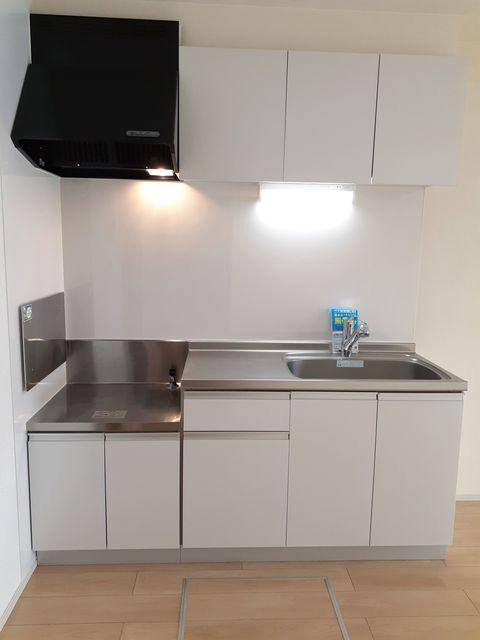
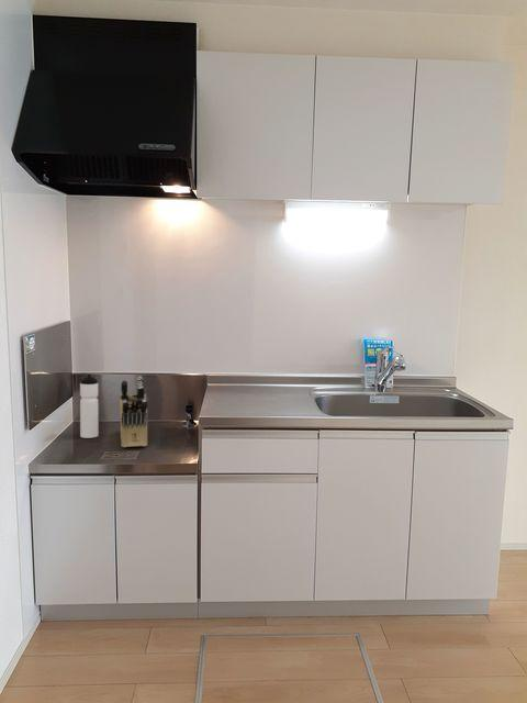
+ water bottle [79,373,100,439]
+ knife block [120,376,148,448]
